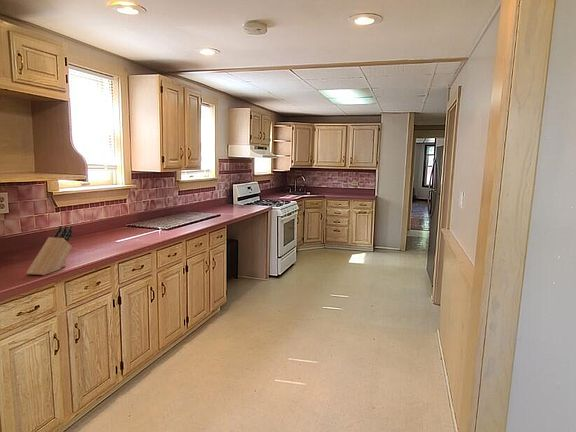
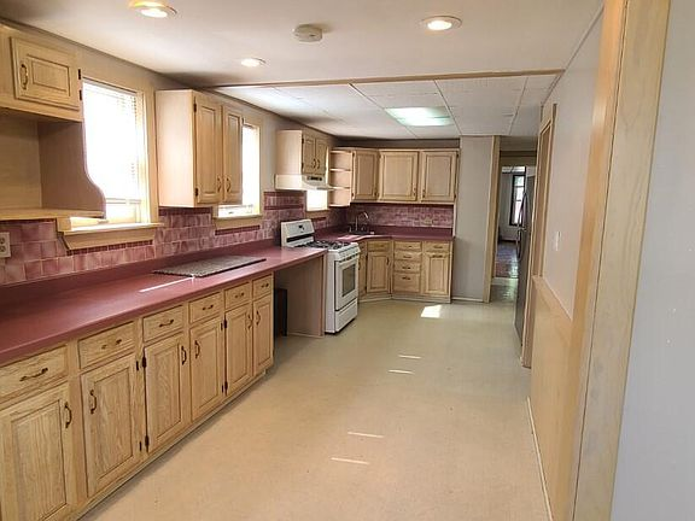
- knife block [26,225,73,276]
